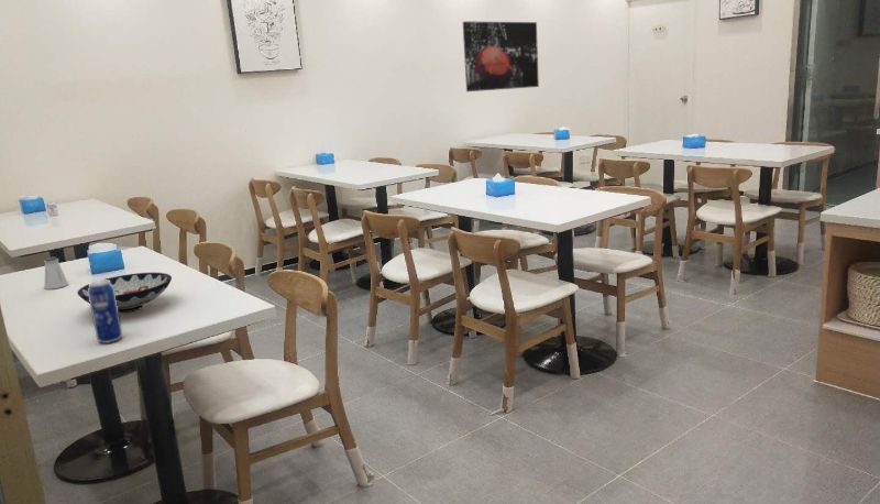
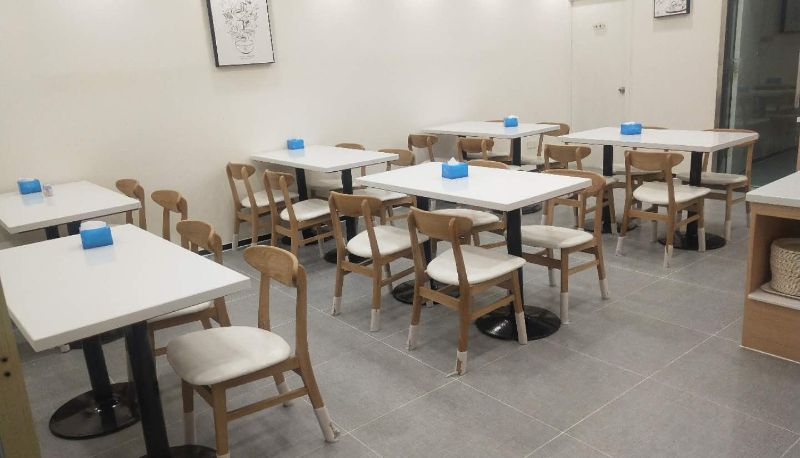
- beverage can [88,278,123,344]
- bowl [76,272,173,314]
- saltshaker [43,256,69,291]
- wall art [462,20,540,92]
